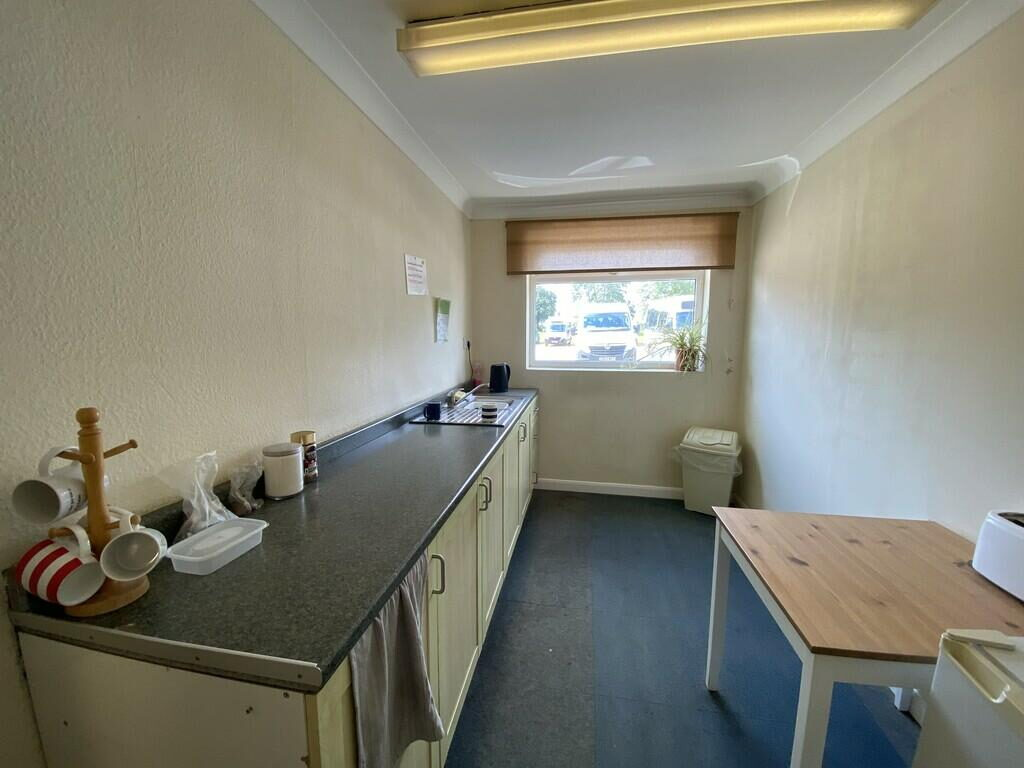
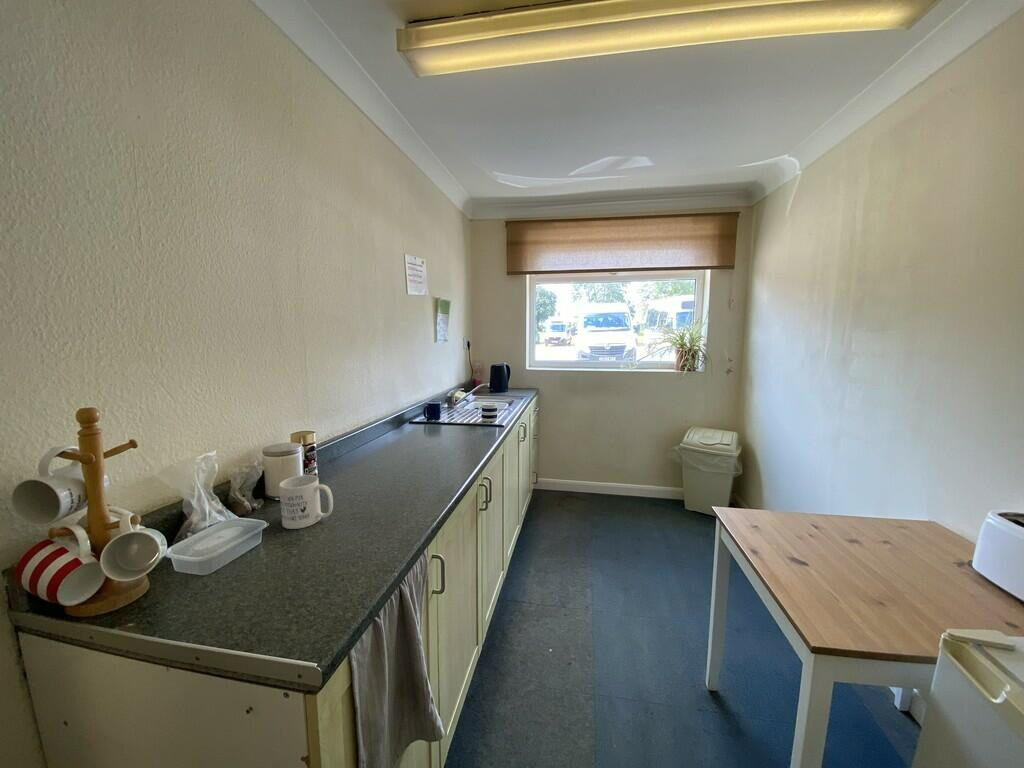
+ mug [278,474,334,530]
